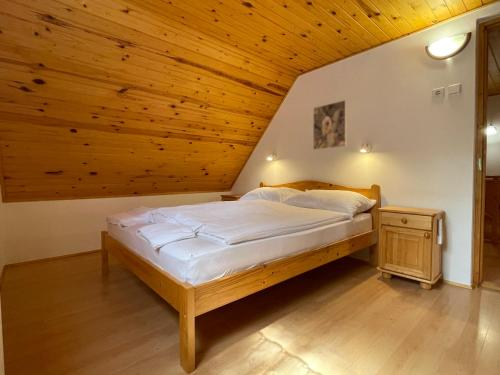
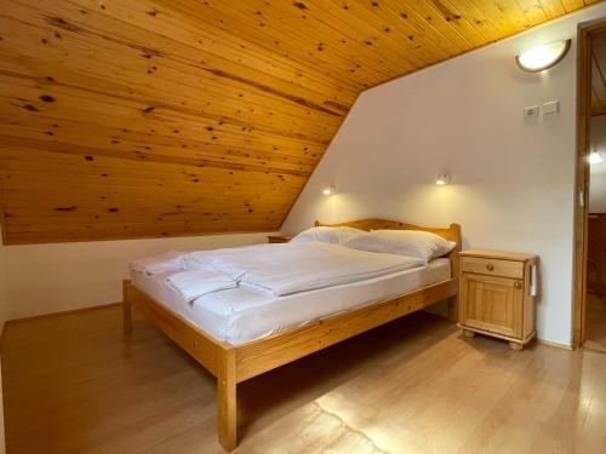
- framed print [312,99,348,151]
